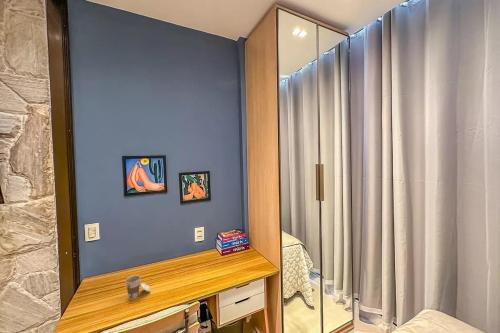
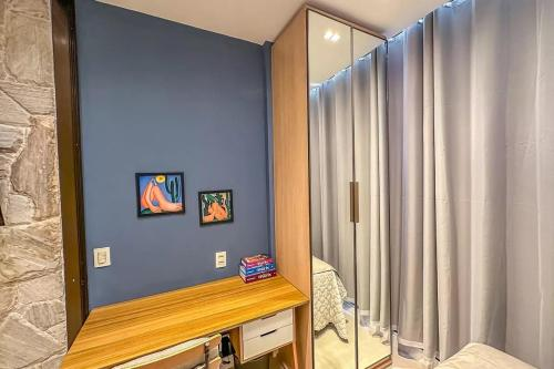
- cup [124,274,151,300]
